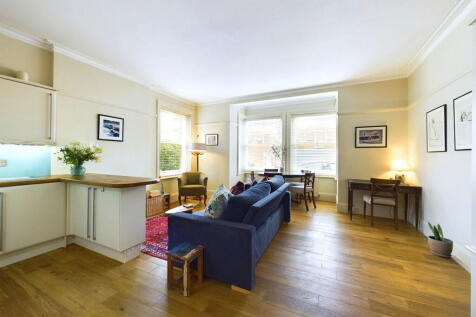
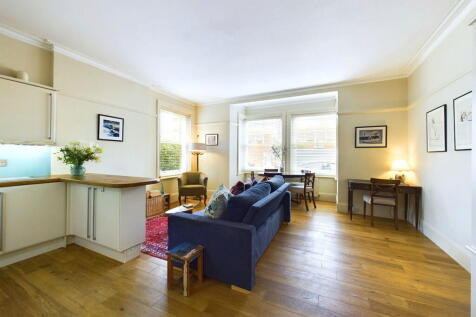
- potted plant [427,221,454,258]
